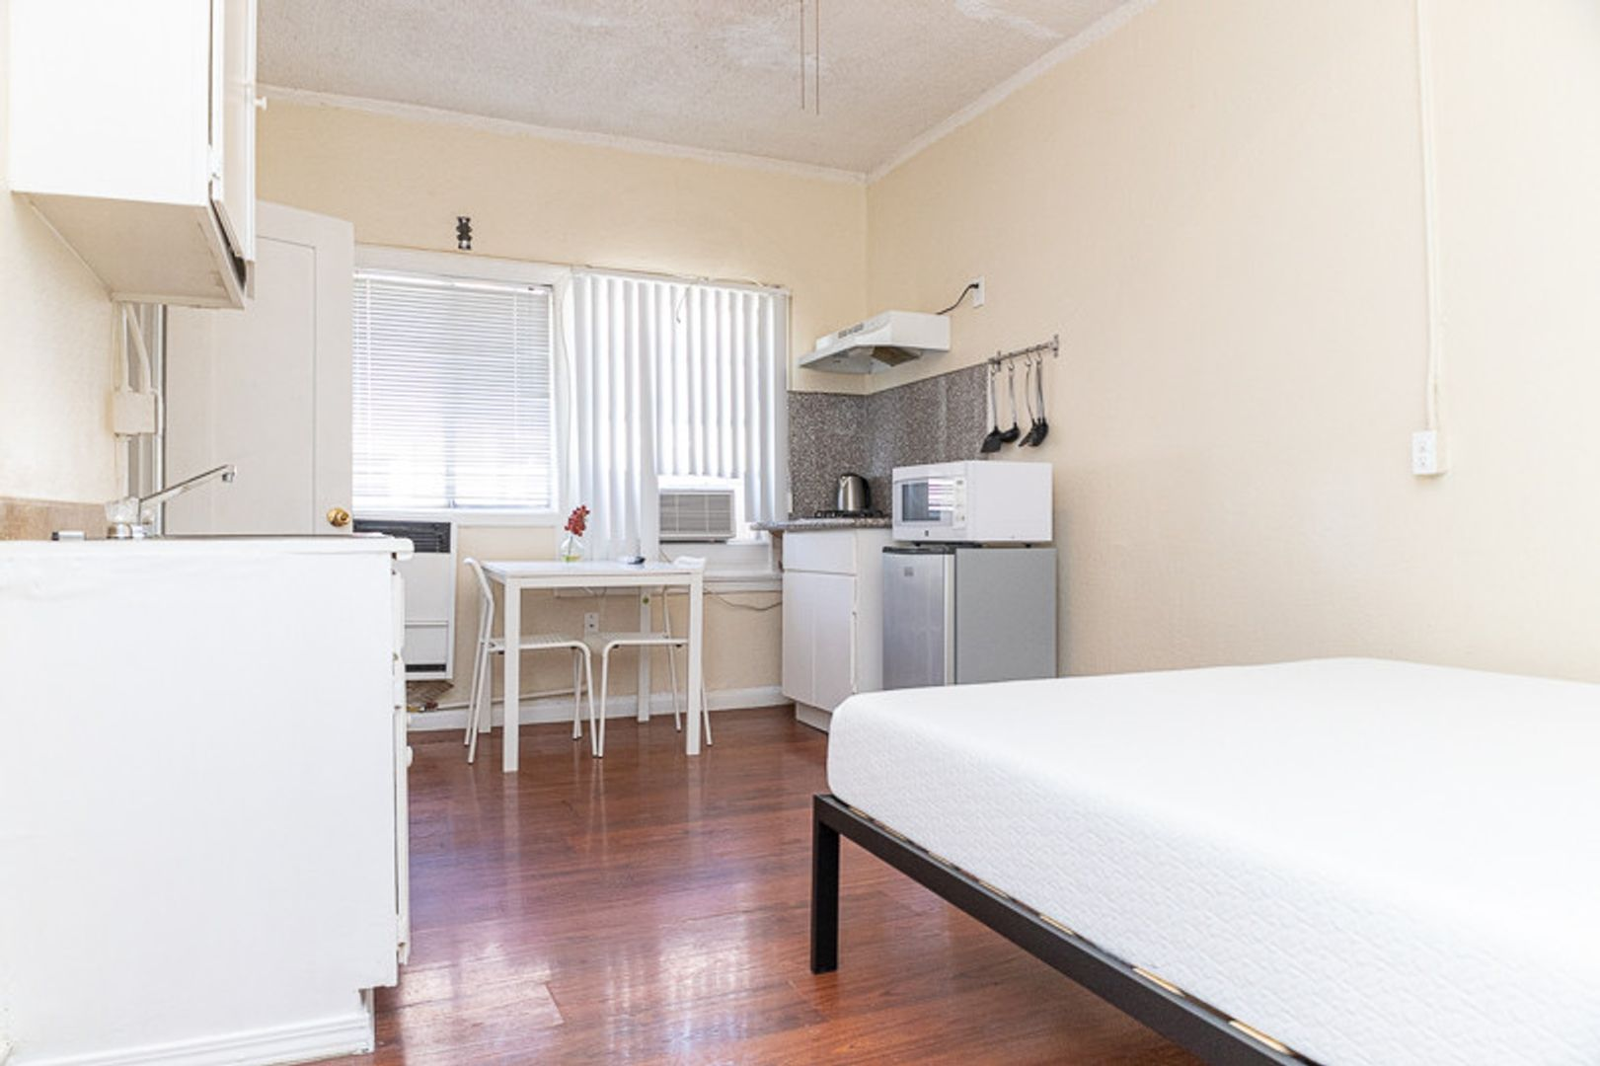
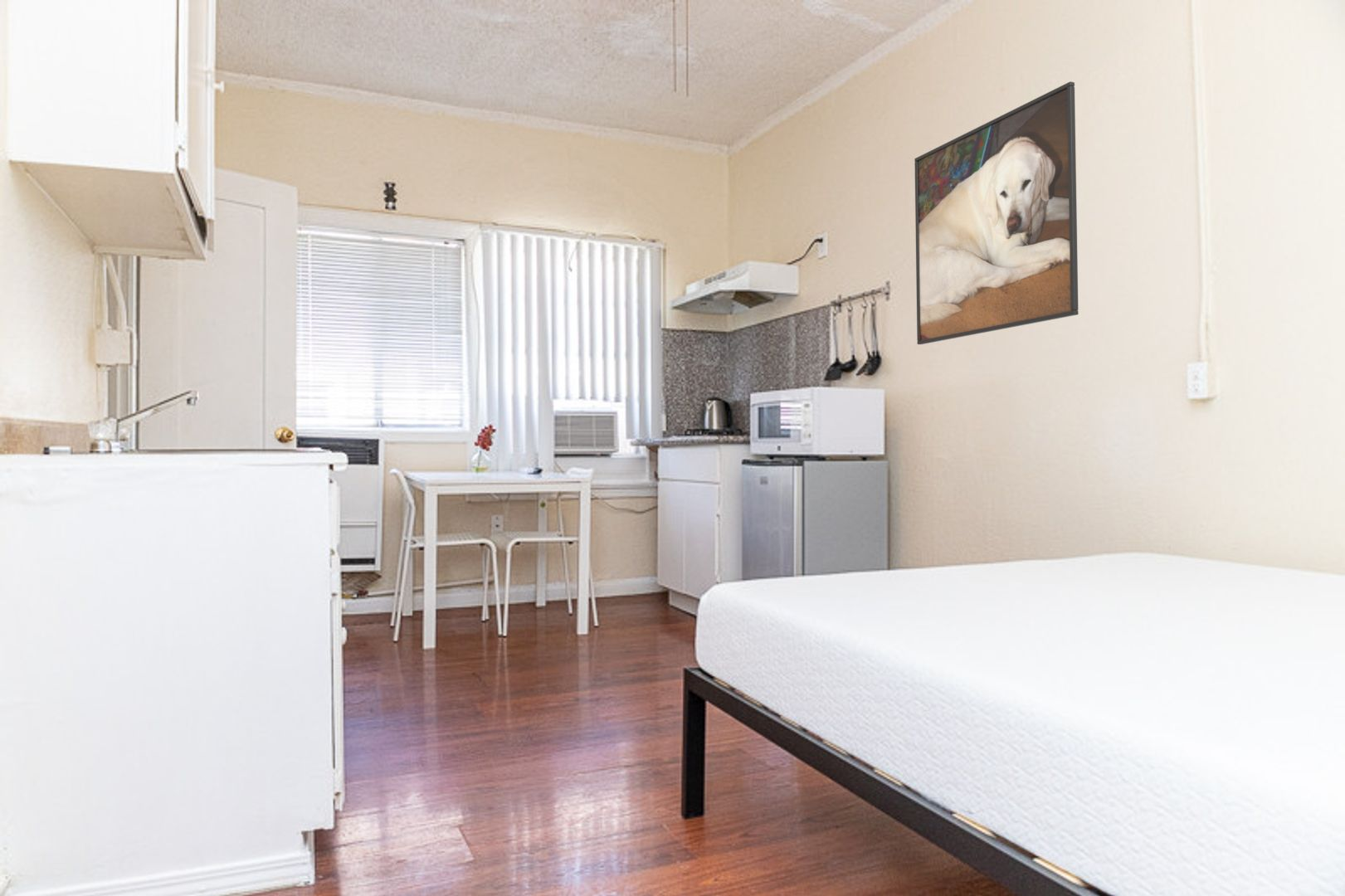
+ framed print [914,80,1079,345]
